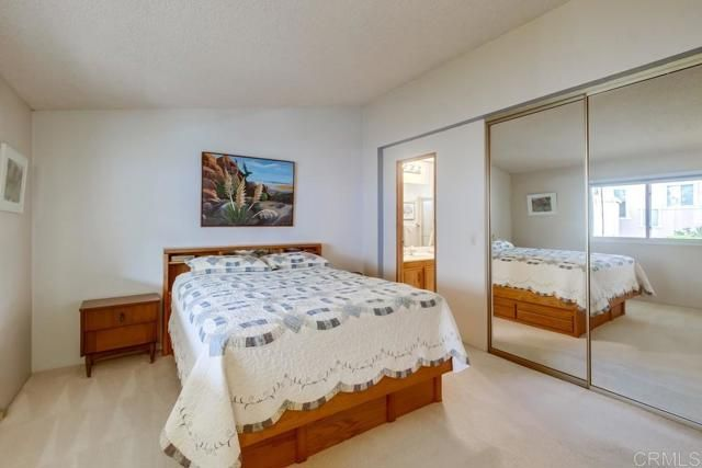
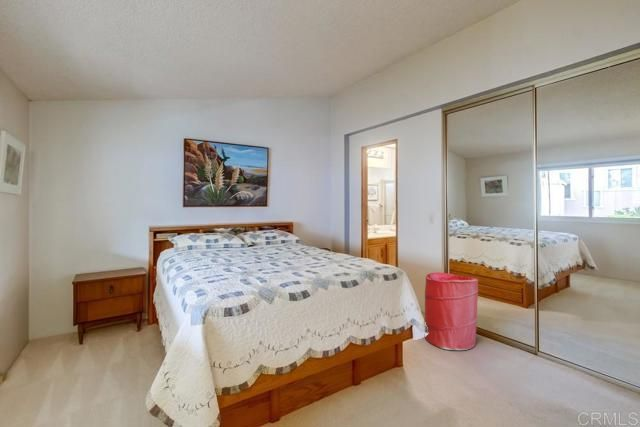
+ laundry hamper [424,271,479,351]
